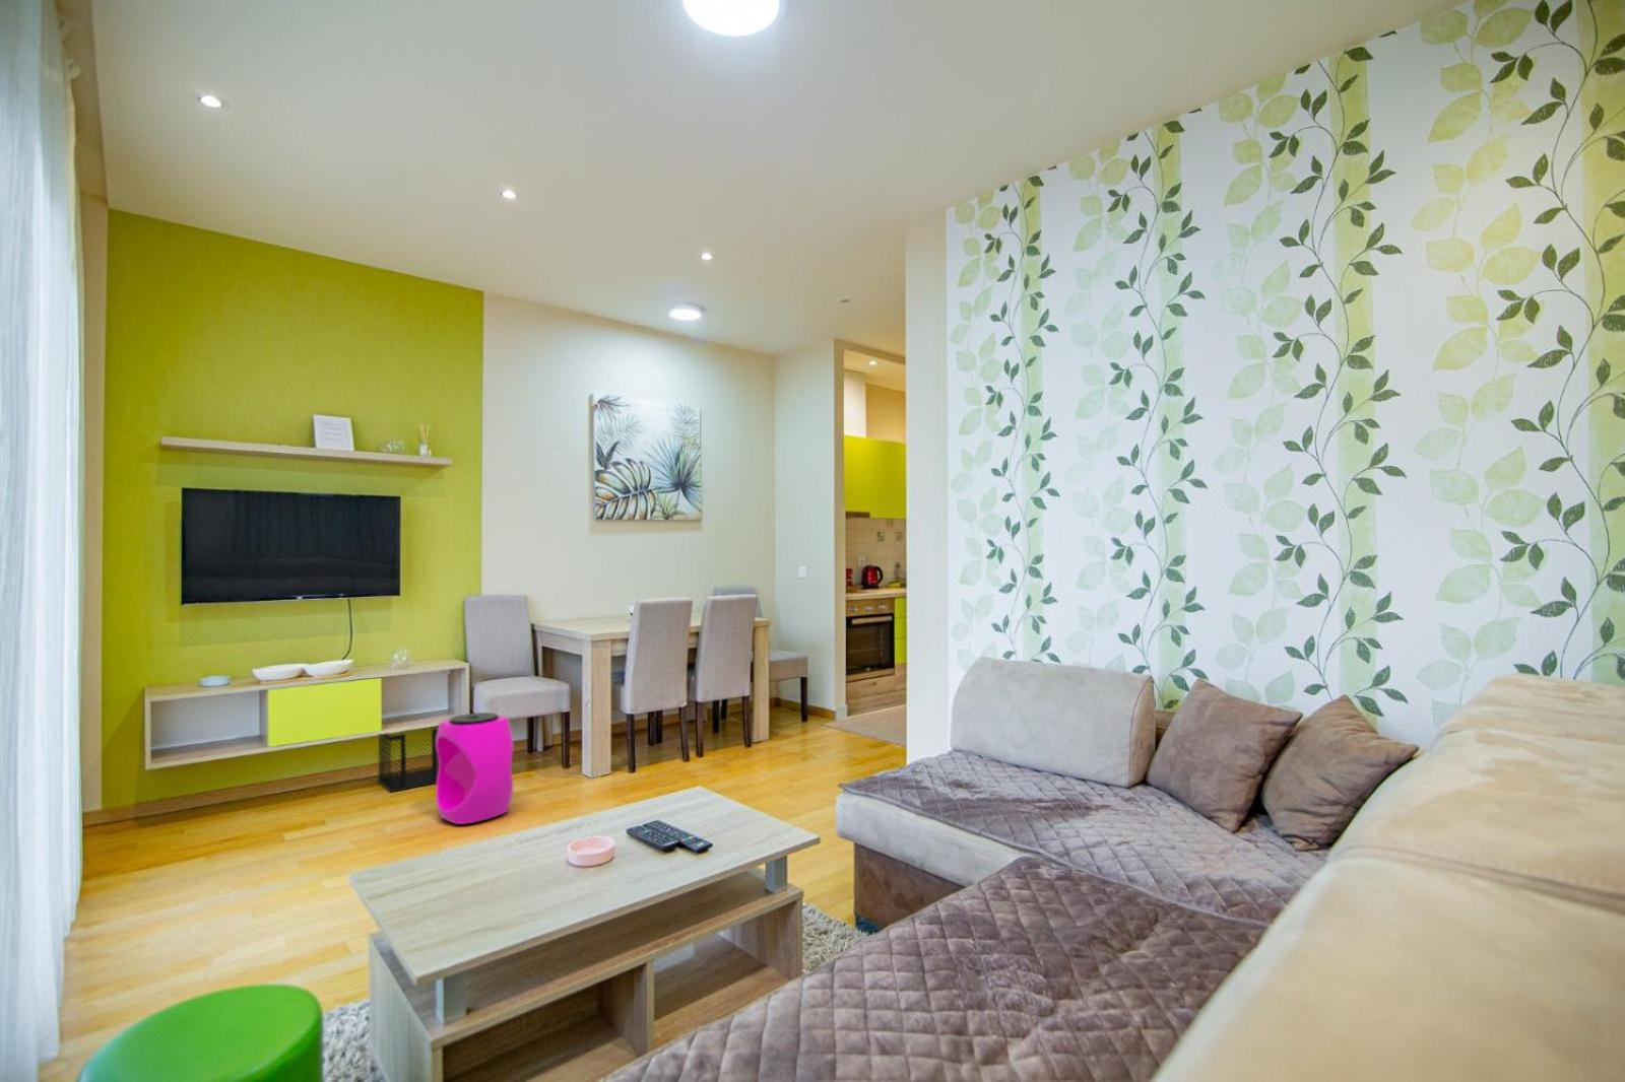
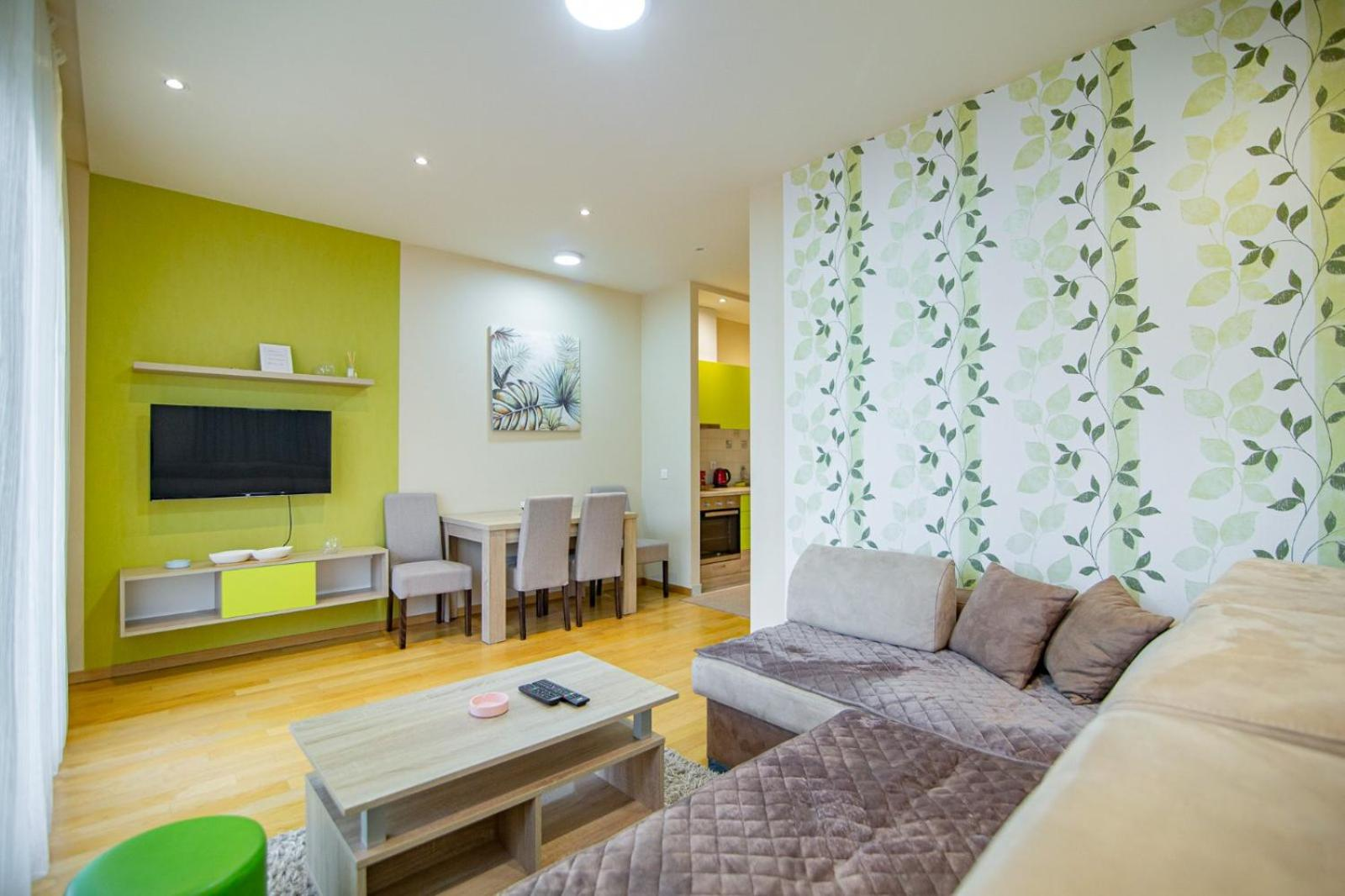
- wastebasket [377,725,440,792]
- stool [435,711,513,825]
